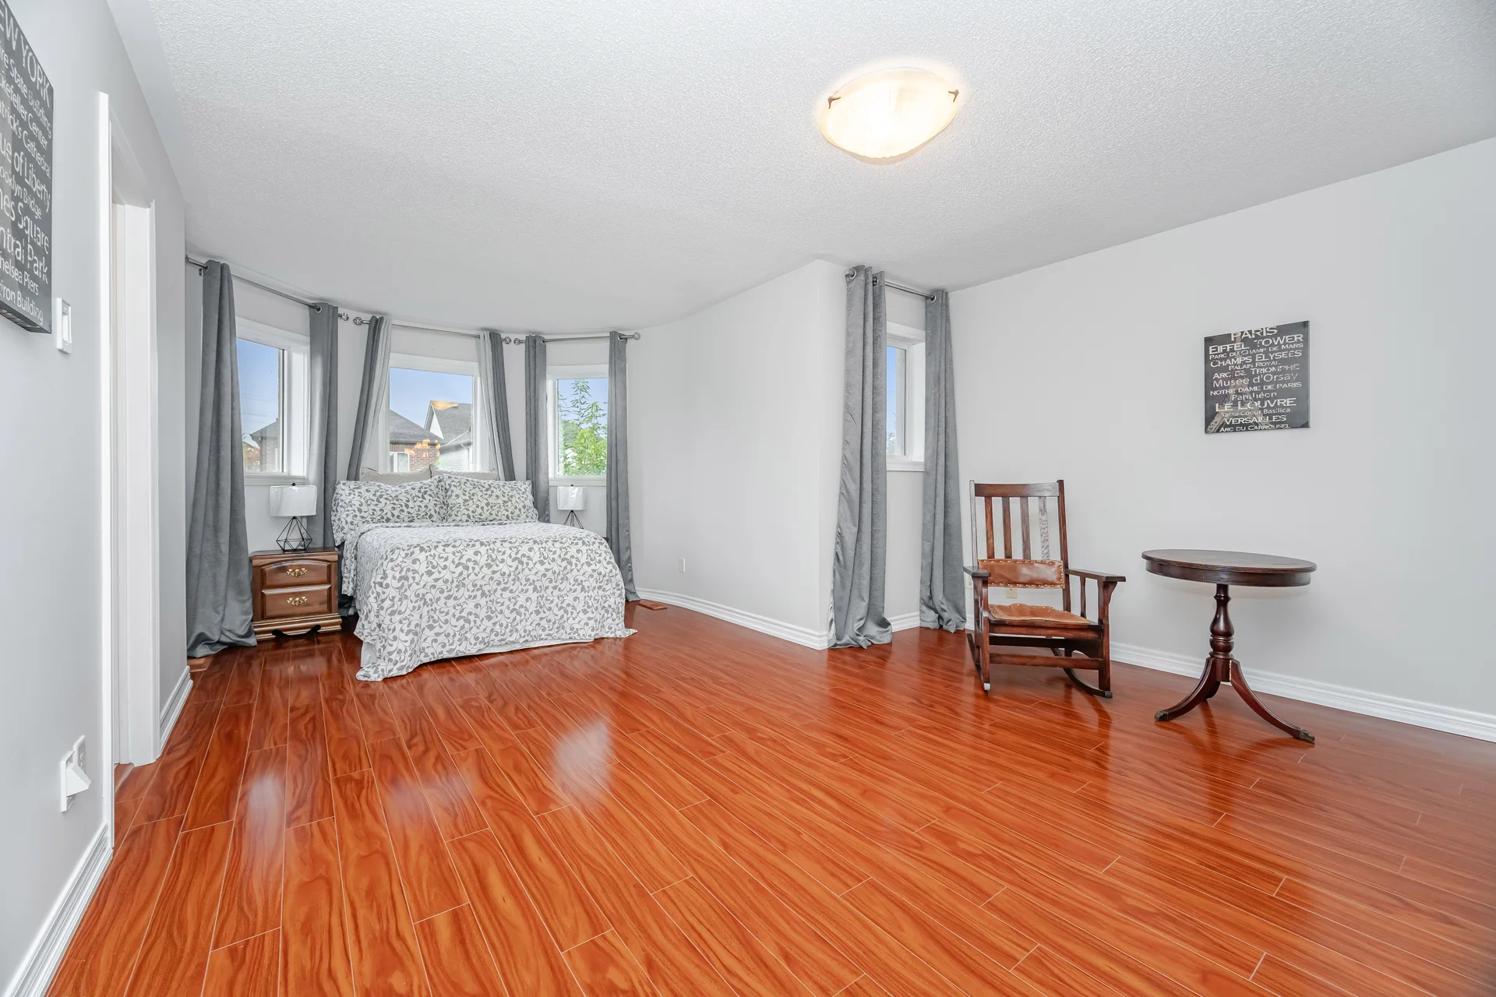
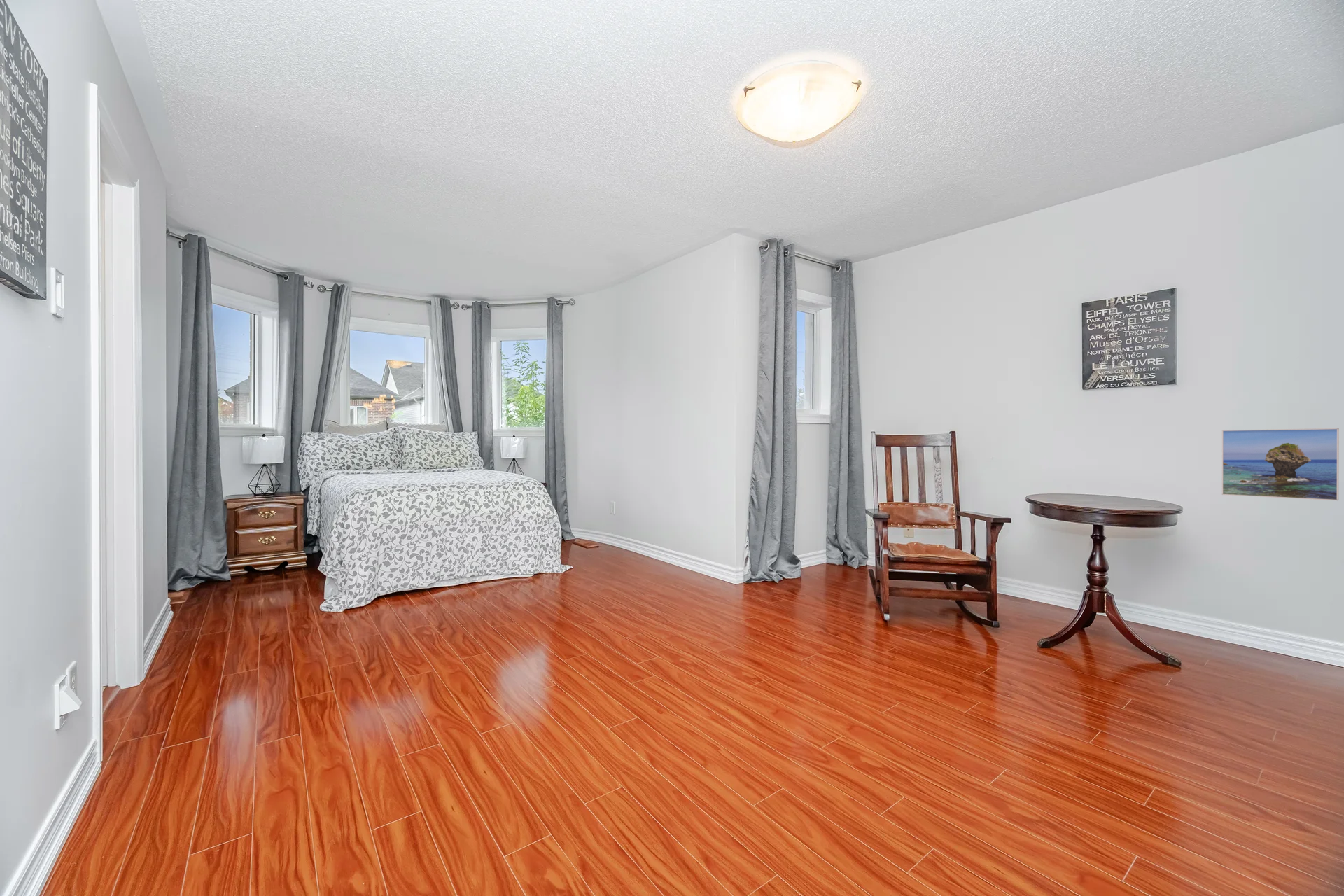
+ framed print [1222,428,1340,501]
